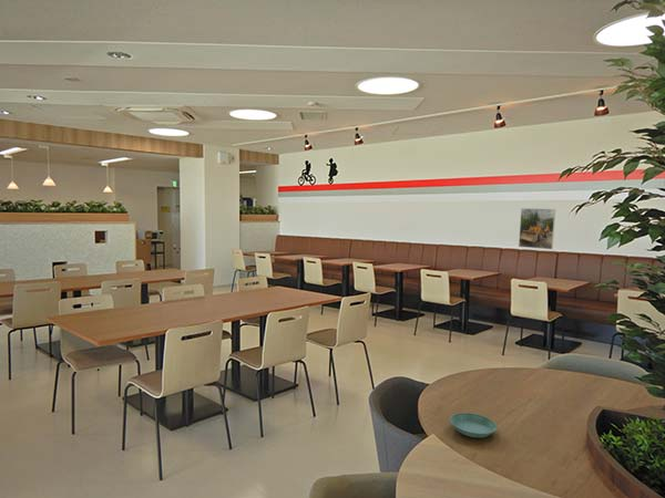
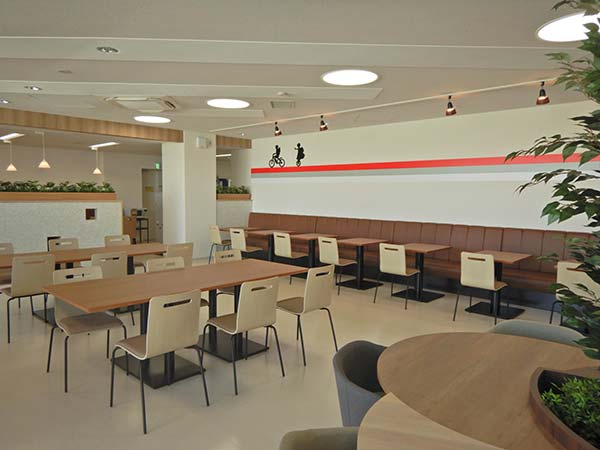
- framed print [518,207,556,250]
- saucer [449,412,498,439]
